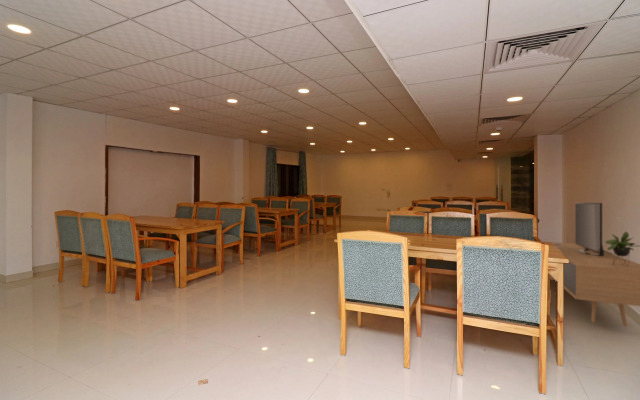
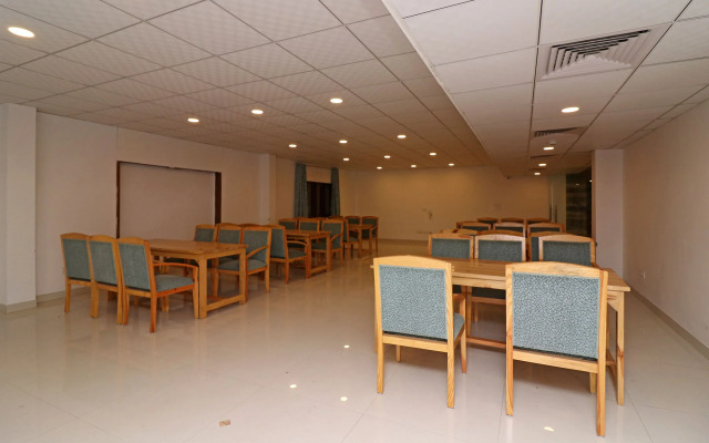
- media console [551,202,640,327]
